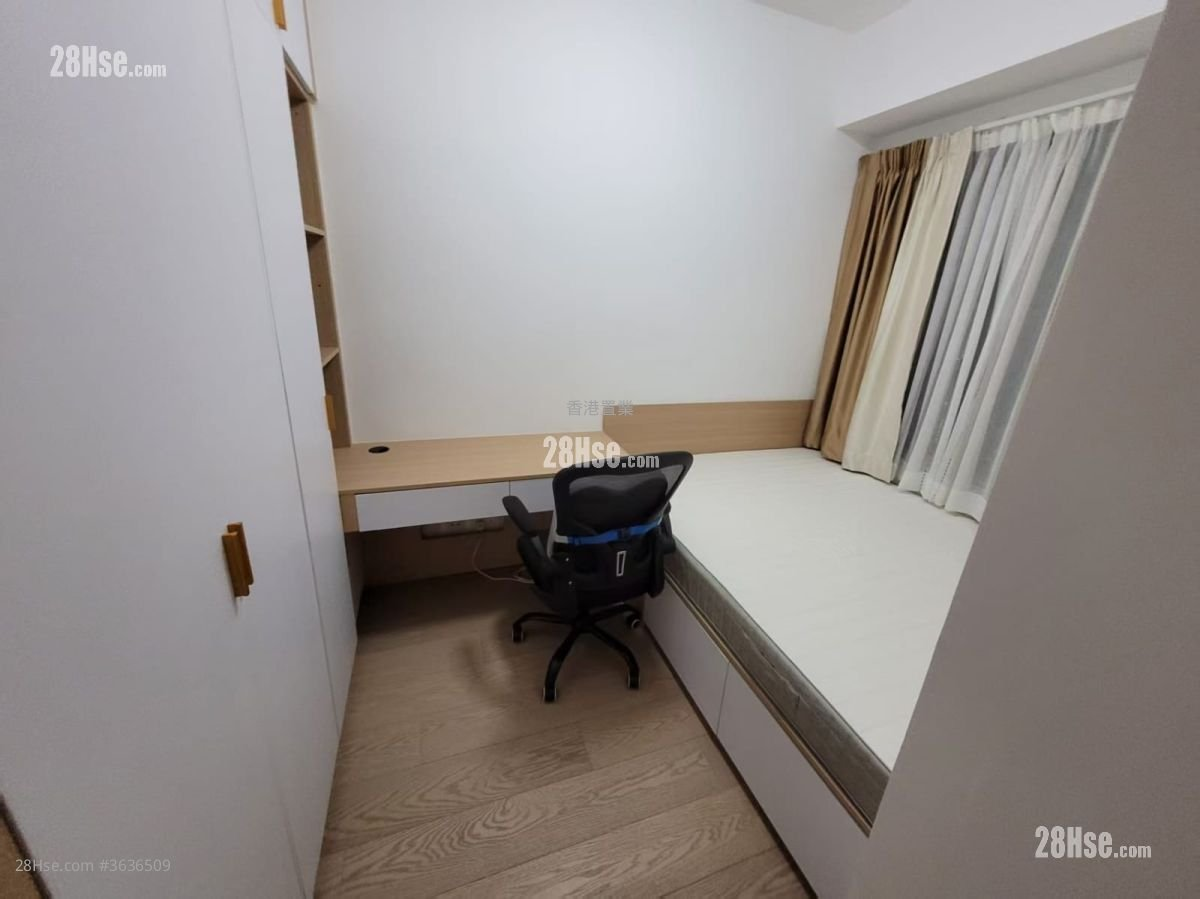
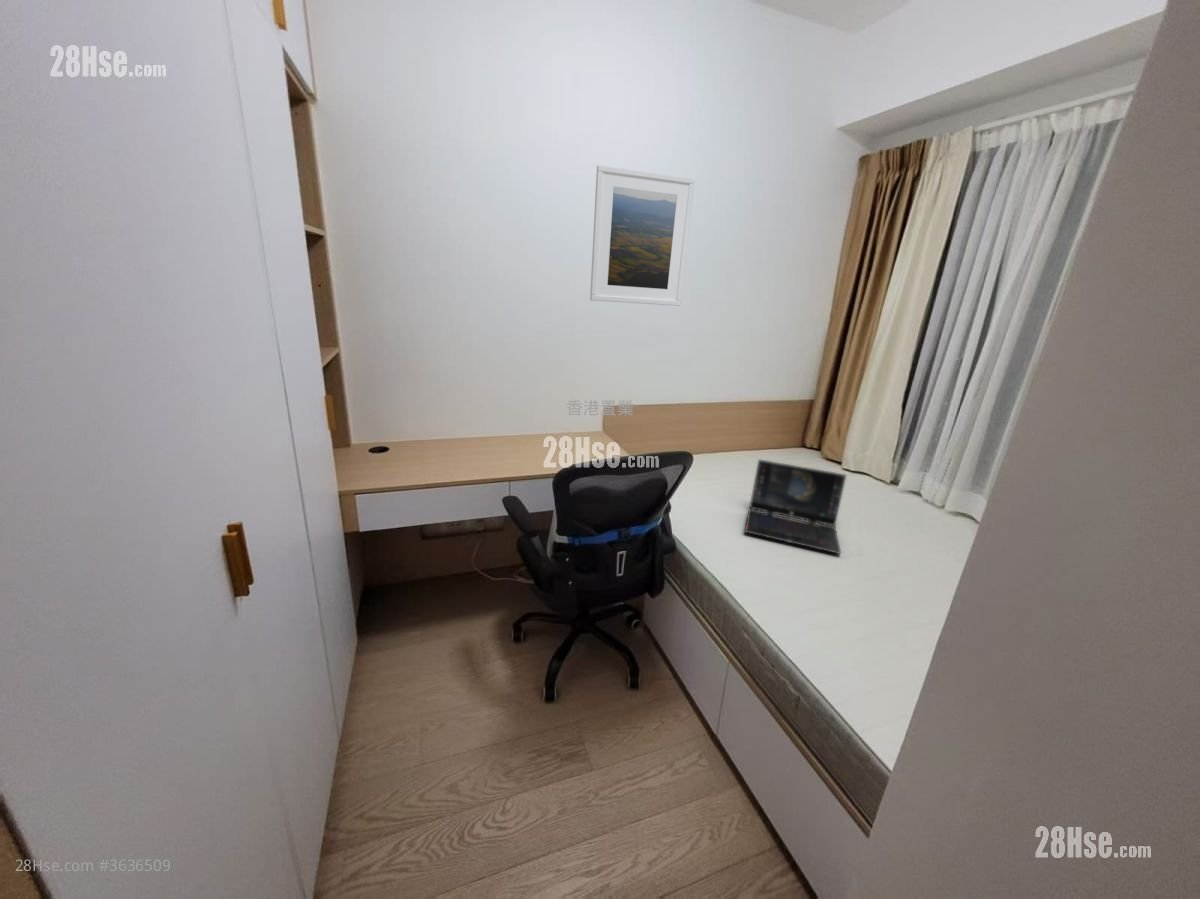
+ laptop computer [743,458,847,555]
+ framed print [589,164,696,307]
